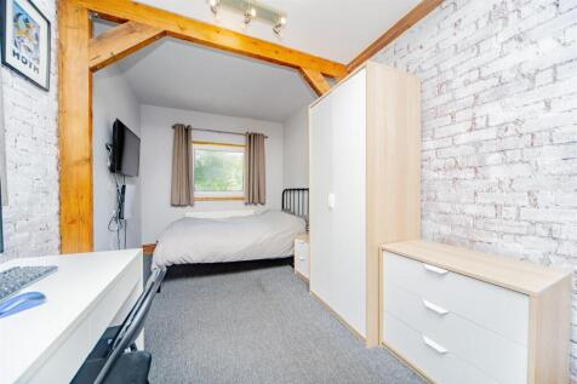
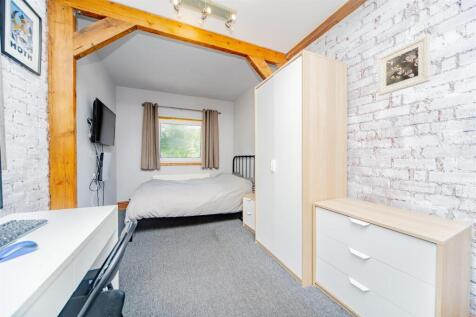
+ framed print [377,33,432,96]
